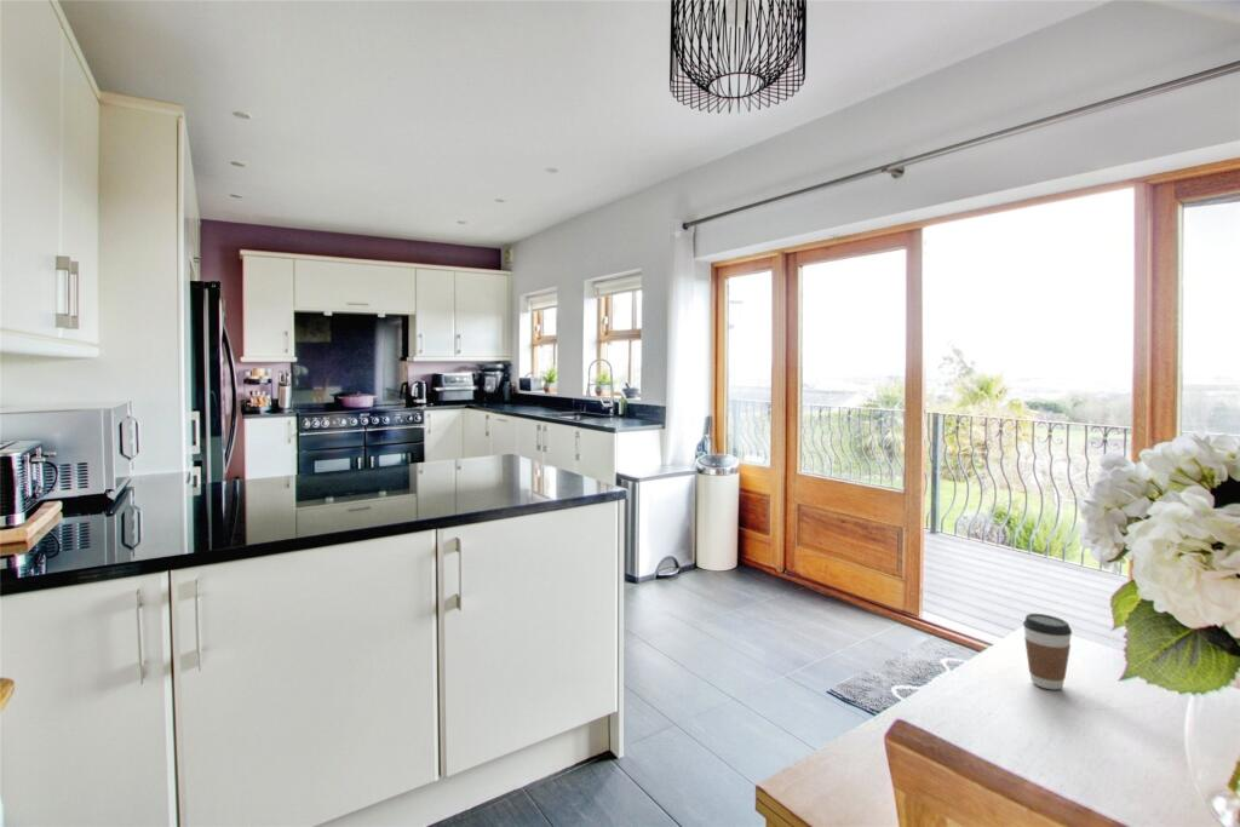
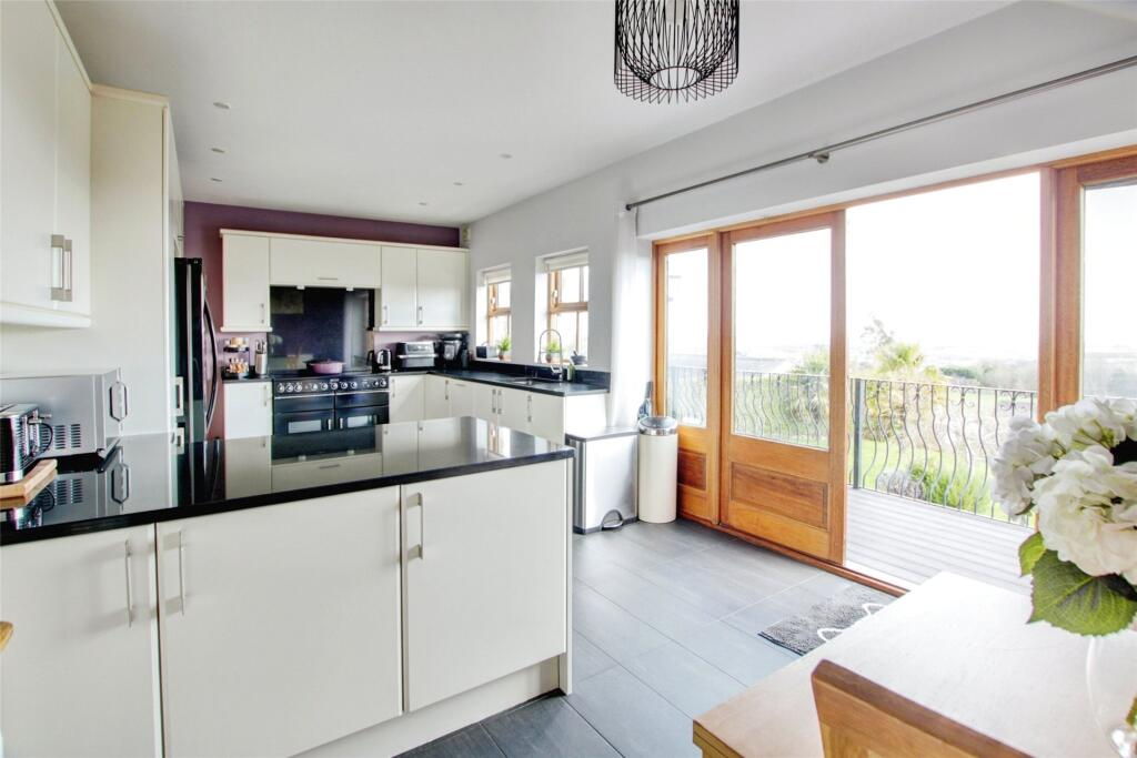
- coffee cup [1022,613,1073,690]
